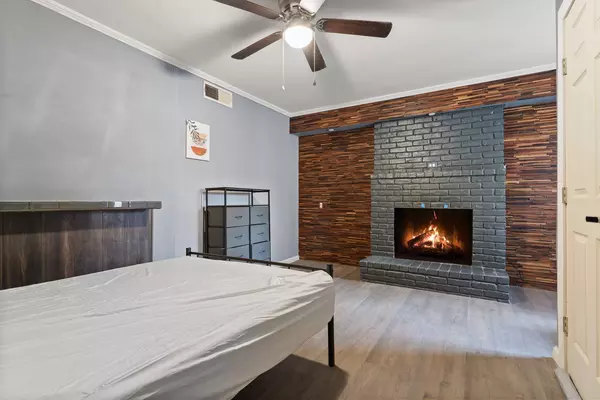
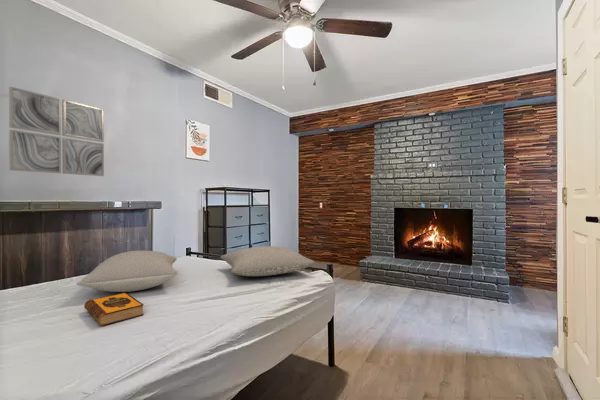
+ wall art [8,85,105,177]
+ pillow [219,245,316,277]
+ hardback book [83,292,145,327]
+ pillow [76,250,179,293]
